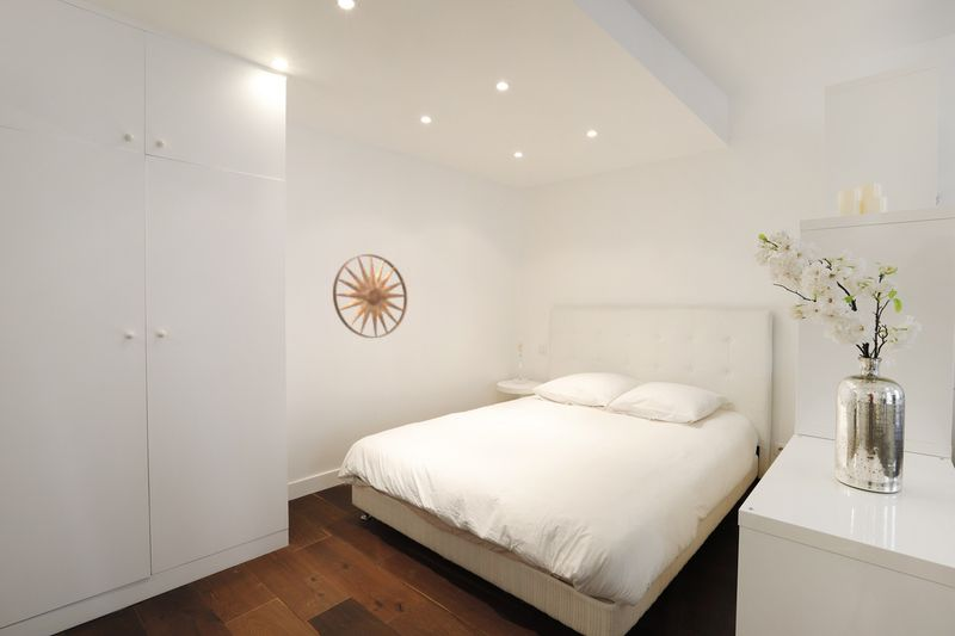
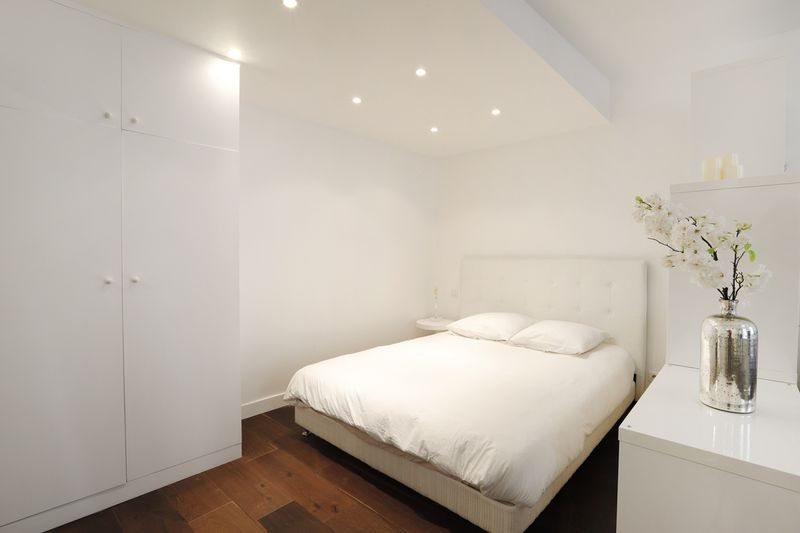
- wall art [332,253,408,339]
